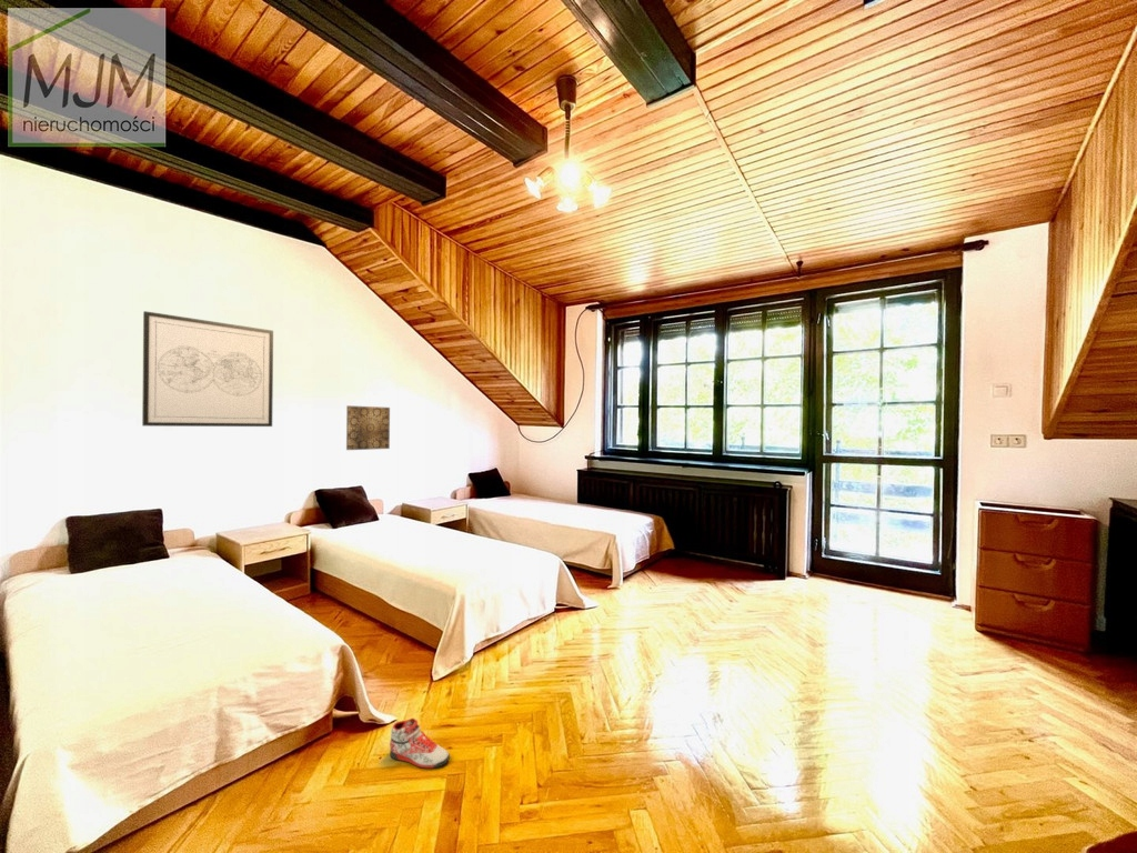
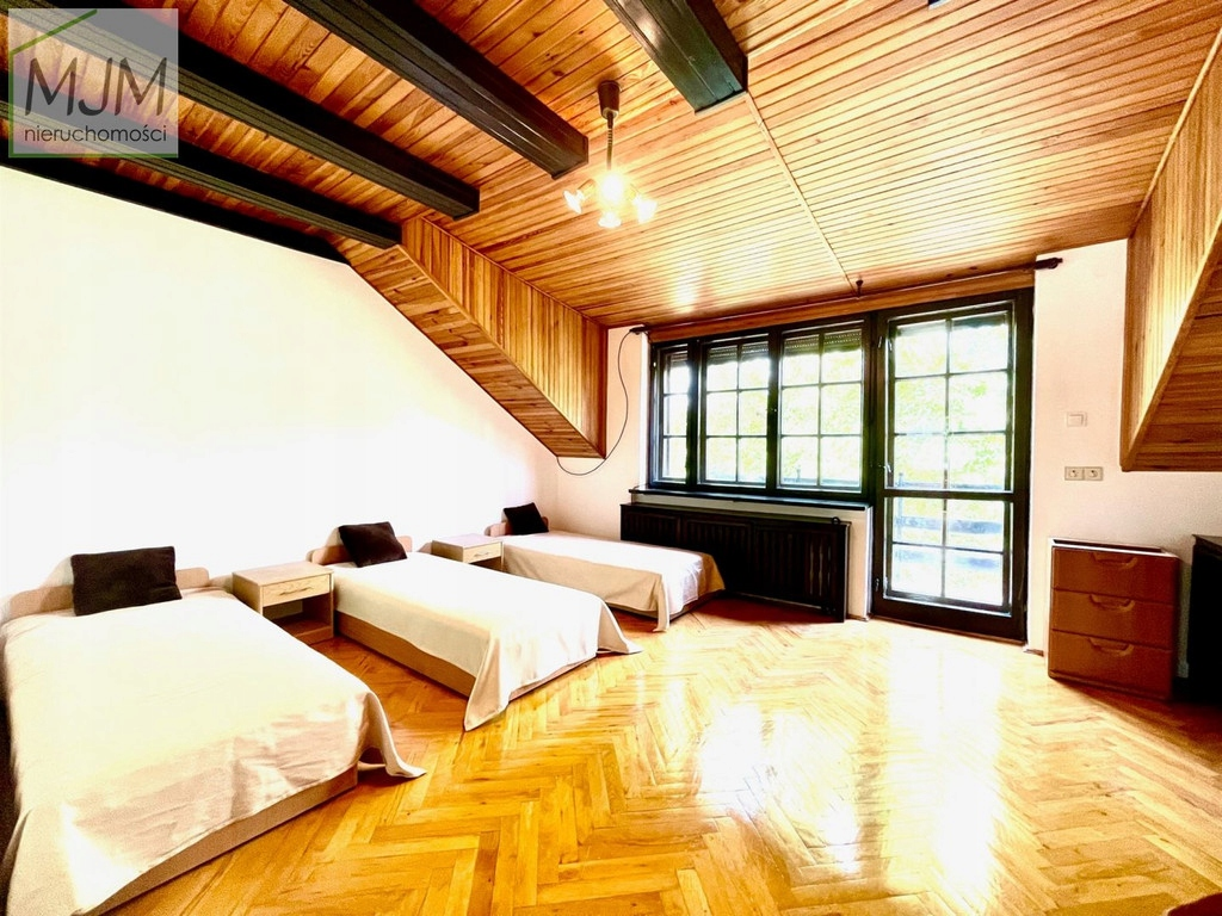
- sneaker [389,717,451,770]
- wall art [141,310,274,428]
- wall art [345,404,391,451]
